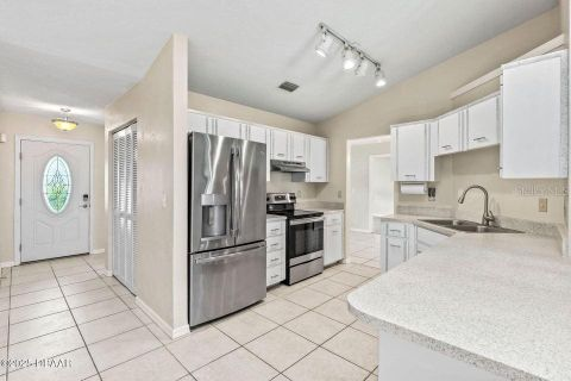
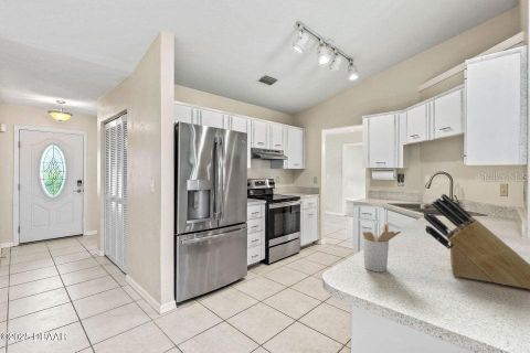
+ utensil holder [361,223,402,274]
+ knife block [422,193,530,290]
